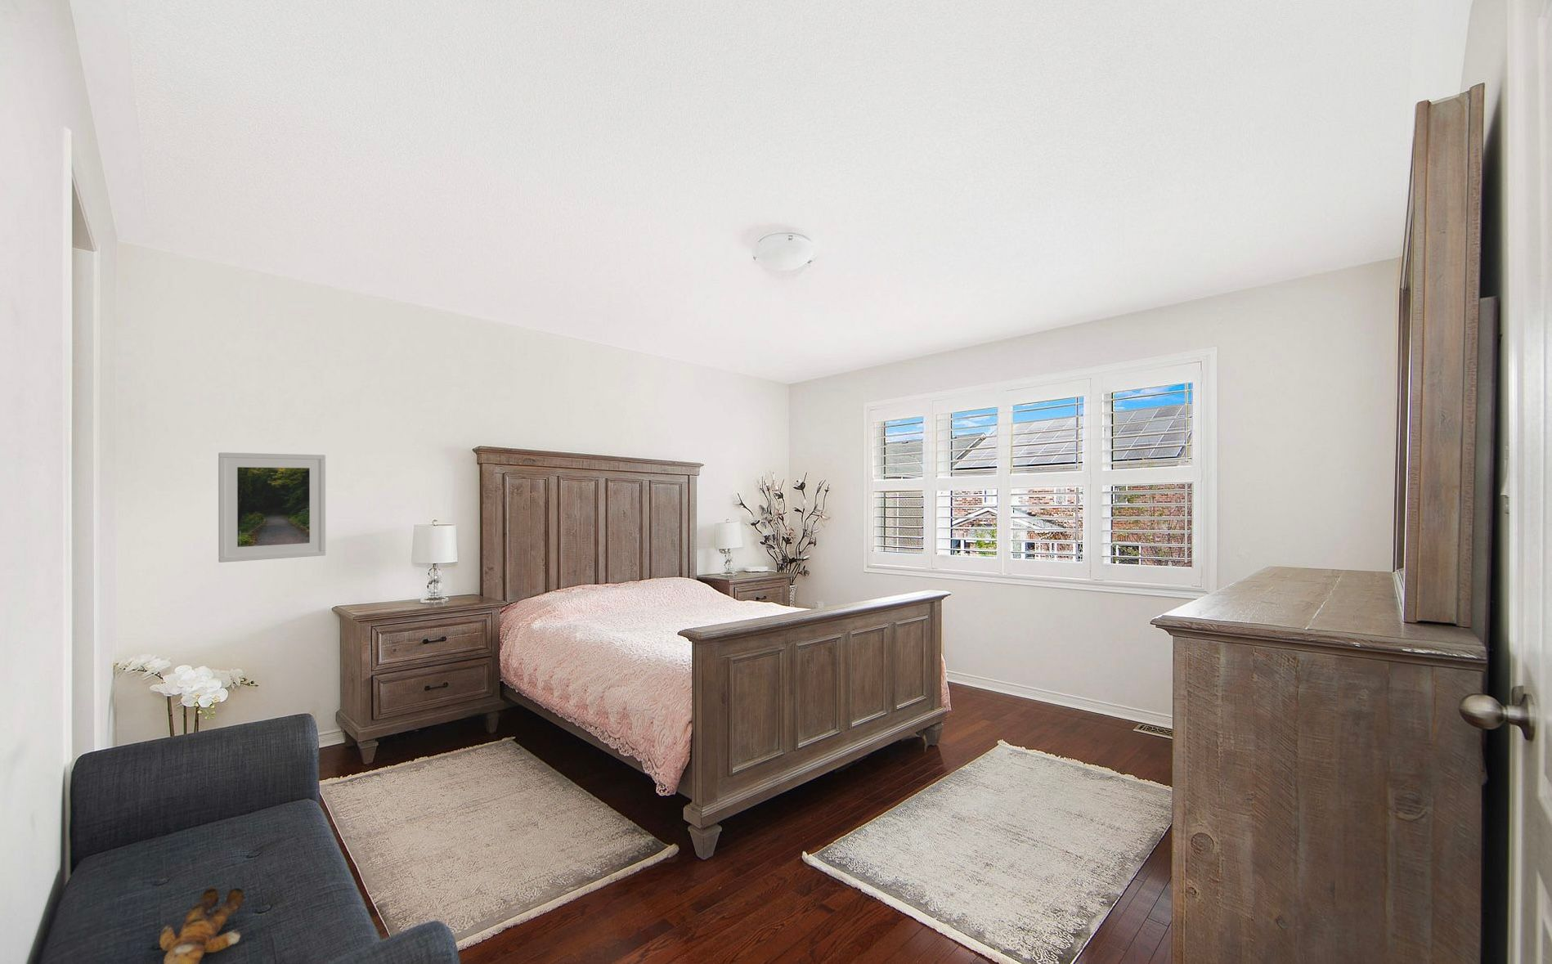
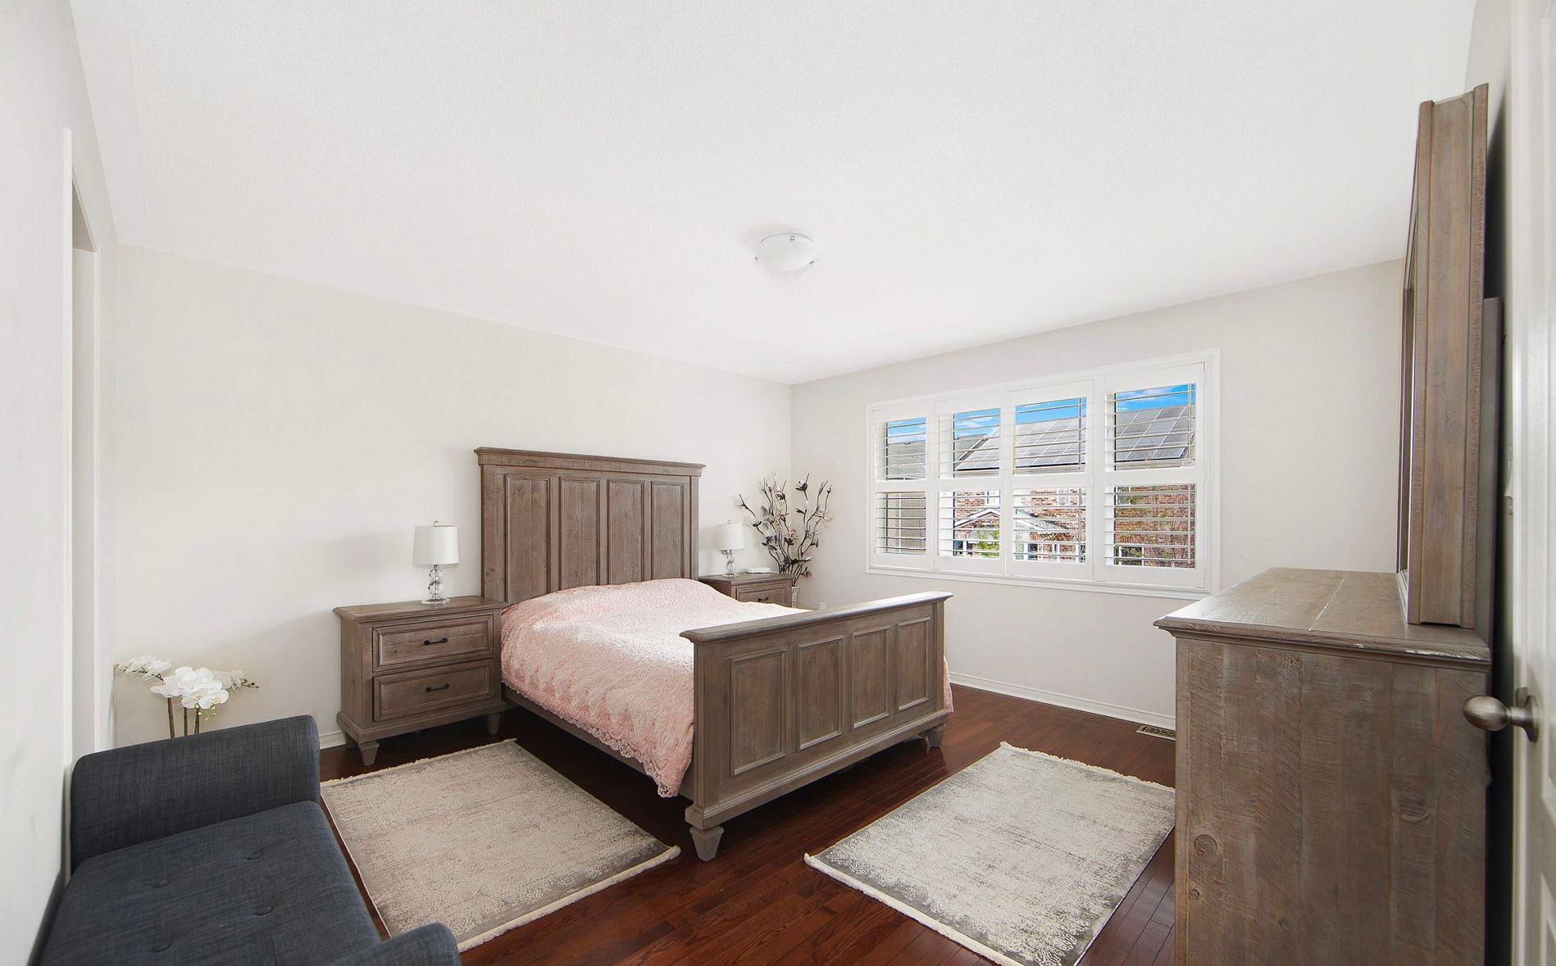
- teddy bear [159,856,372,964]
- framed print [218,451,326,563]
